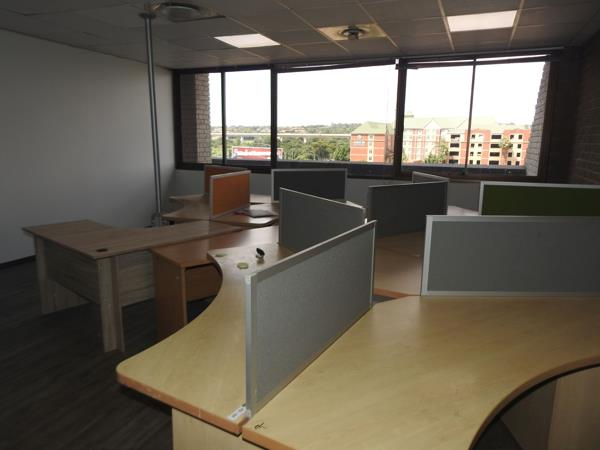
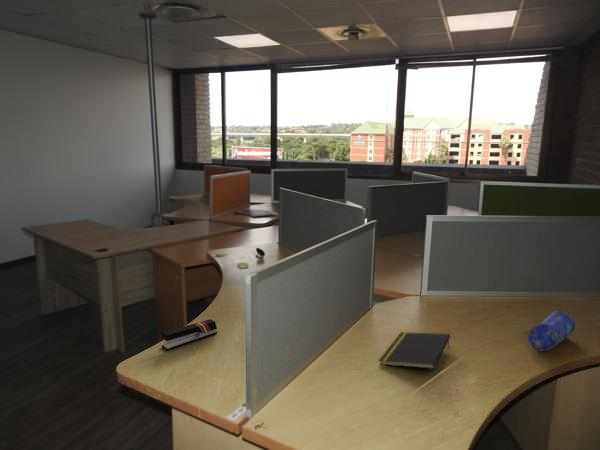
+ stapler [161,318,218,352]
+ notepad [378,331,451,370]
+ pencil case [527,310,577,352]
